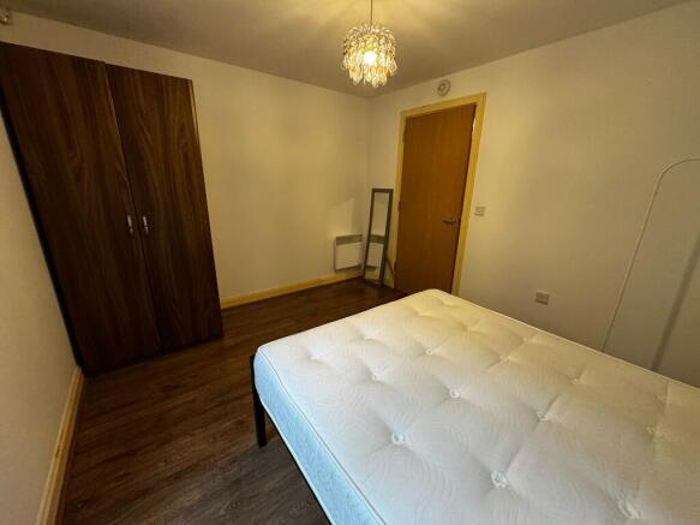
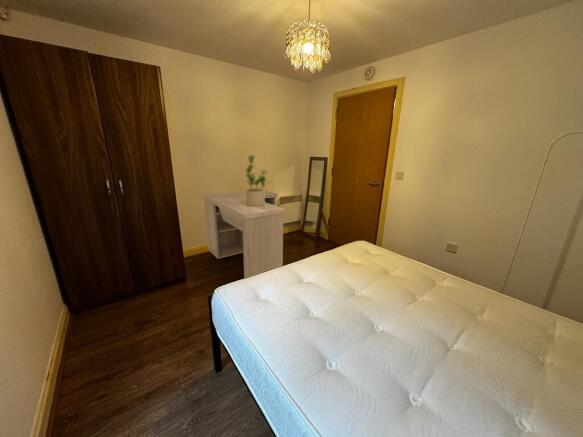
+ potted plant [244,154,272,206]
+ desk [202,190,285,279]
